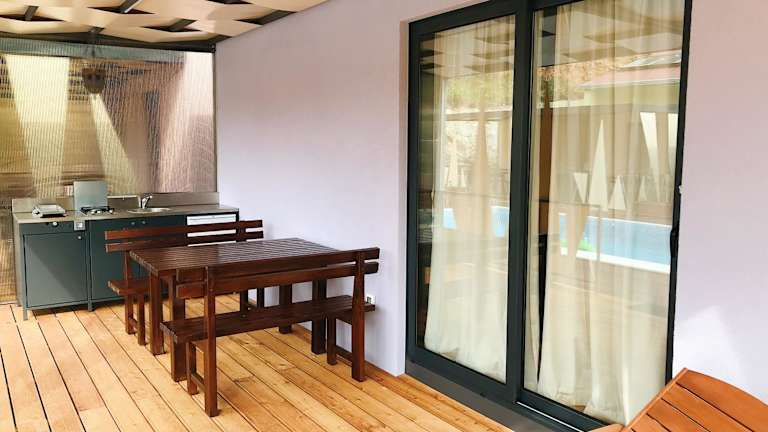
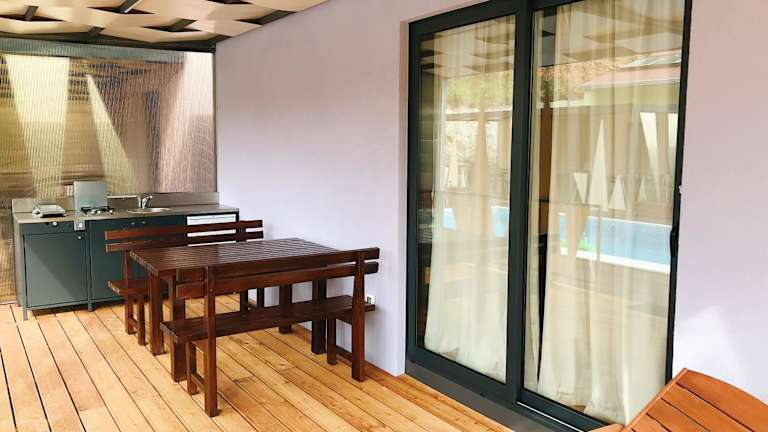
- hanging lantern [74,26,113,101]
